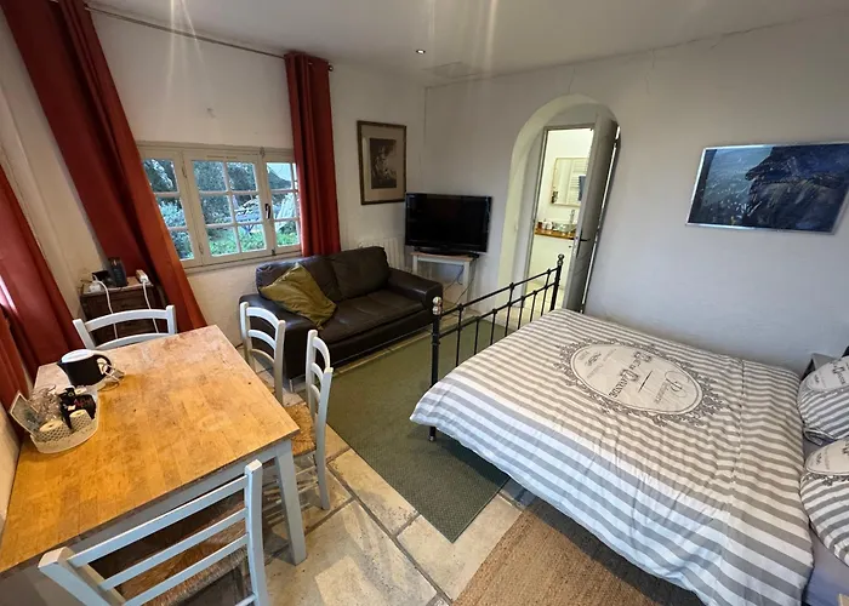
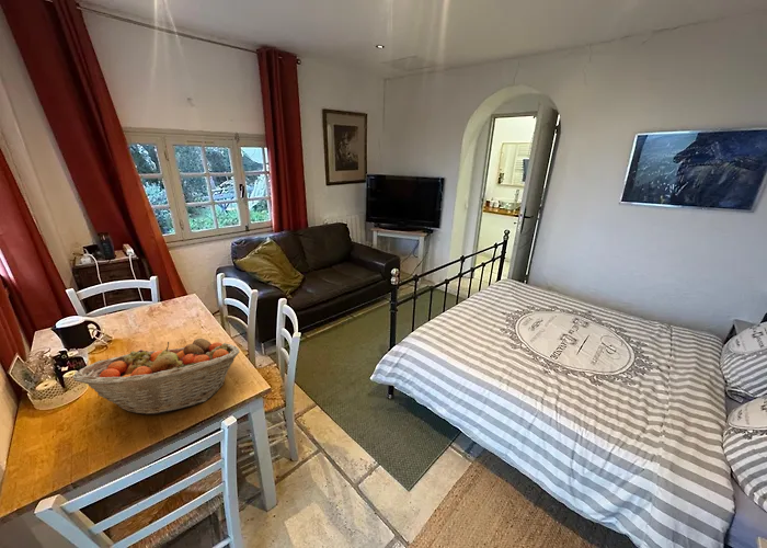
+ fruit basket [72,338,240,415]
